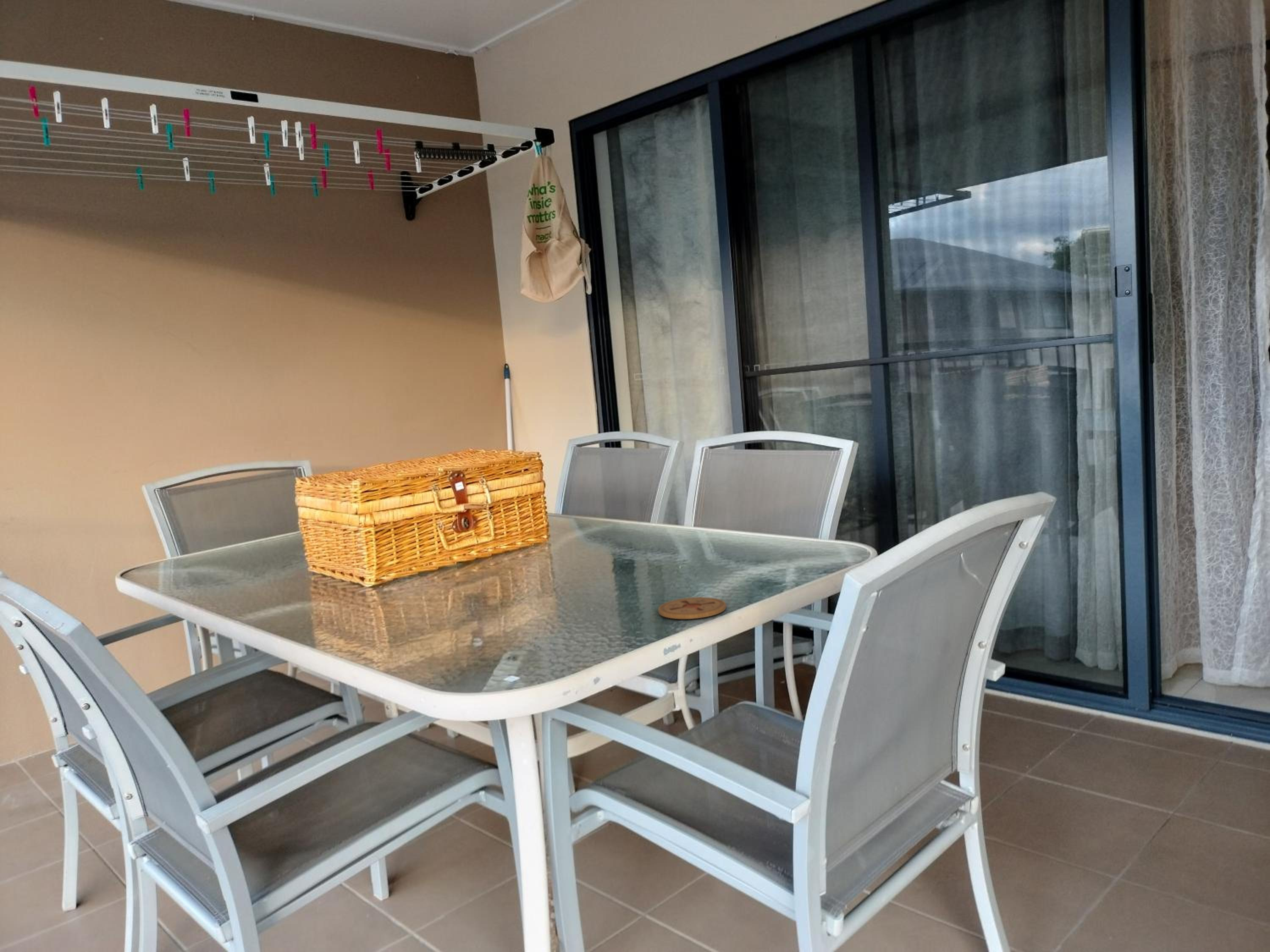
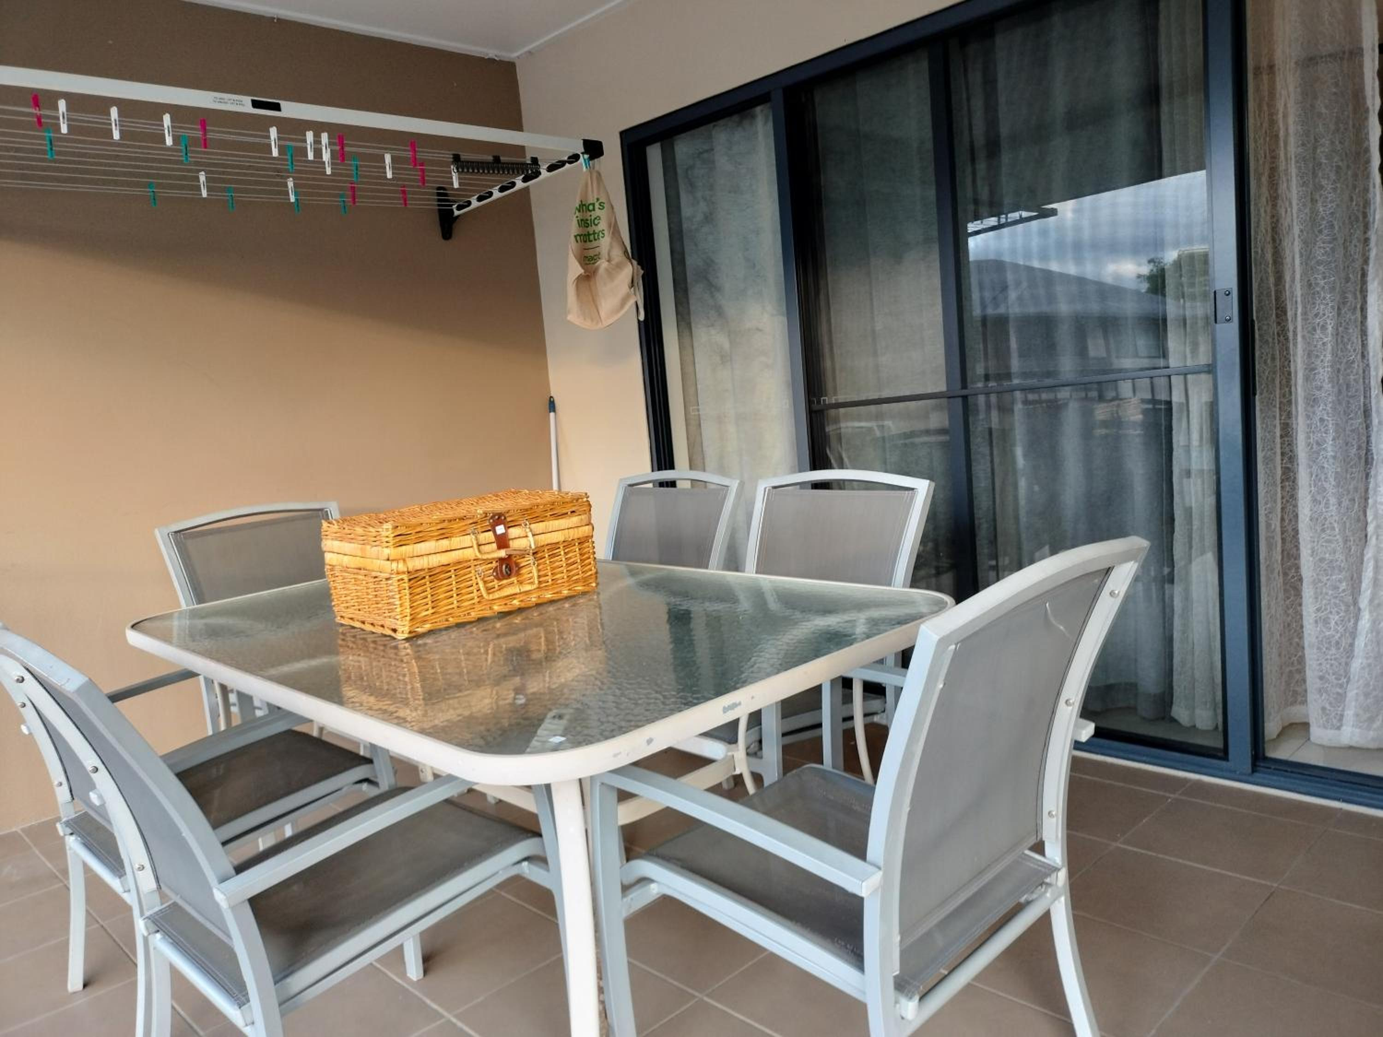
- coaster [657,597,727,619]
